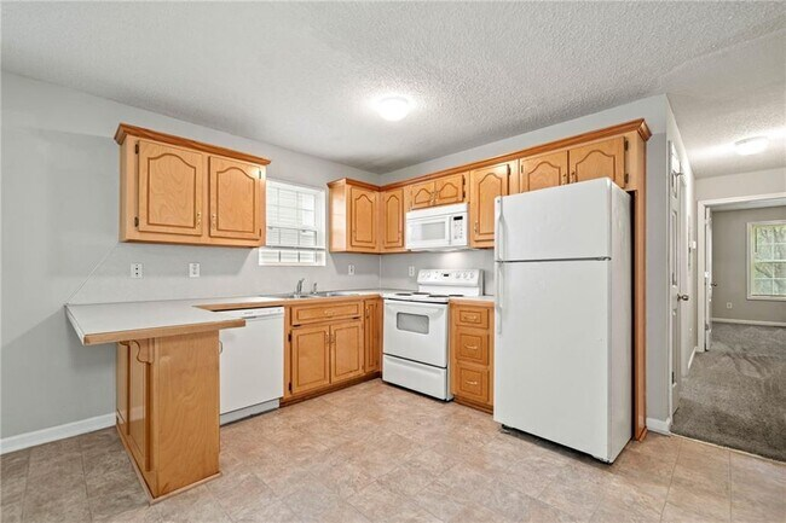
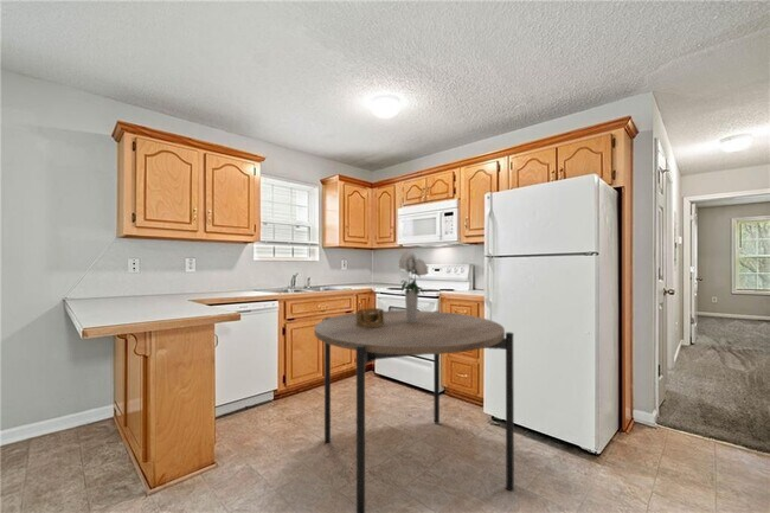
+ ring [354,307,385,327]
+ dining table [314,309,515,513]
+ bouquet [398,249,430,322]
